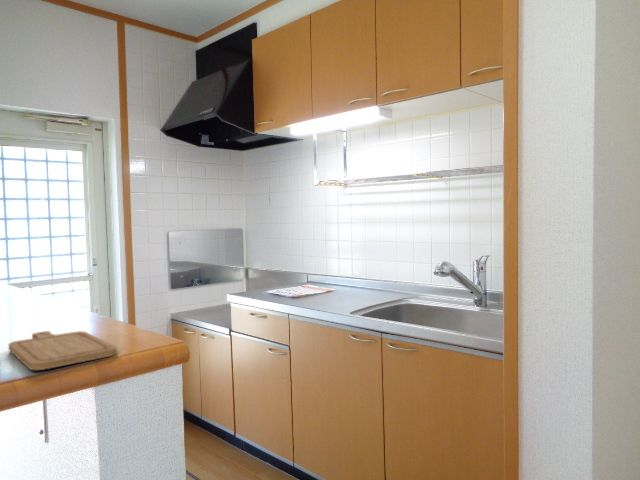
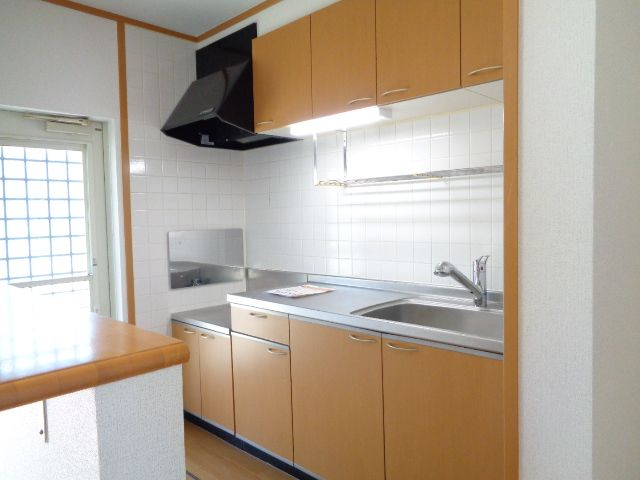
- chopping board [8,330,118,371]
